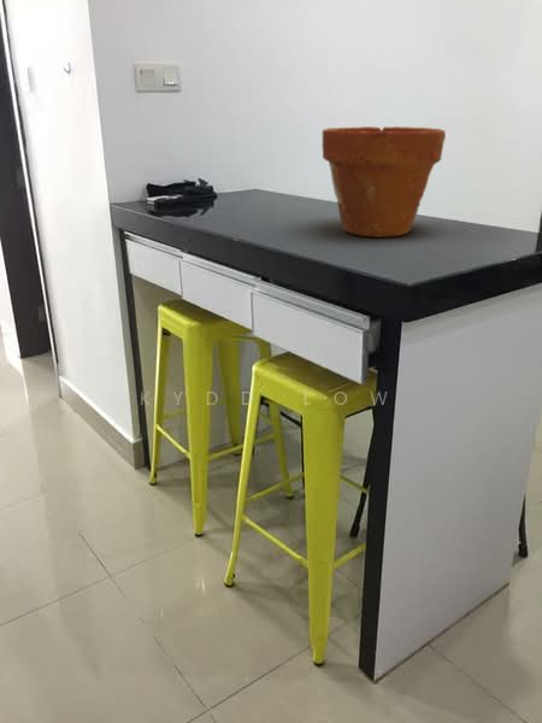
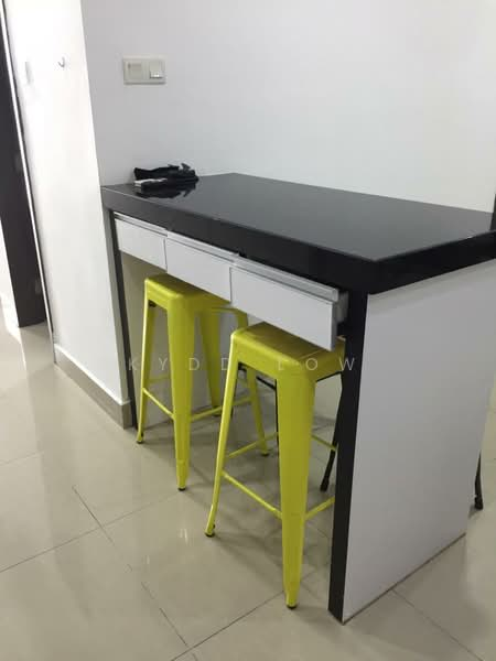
- flower pot [320,125,447,239]
